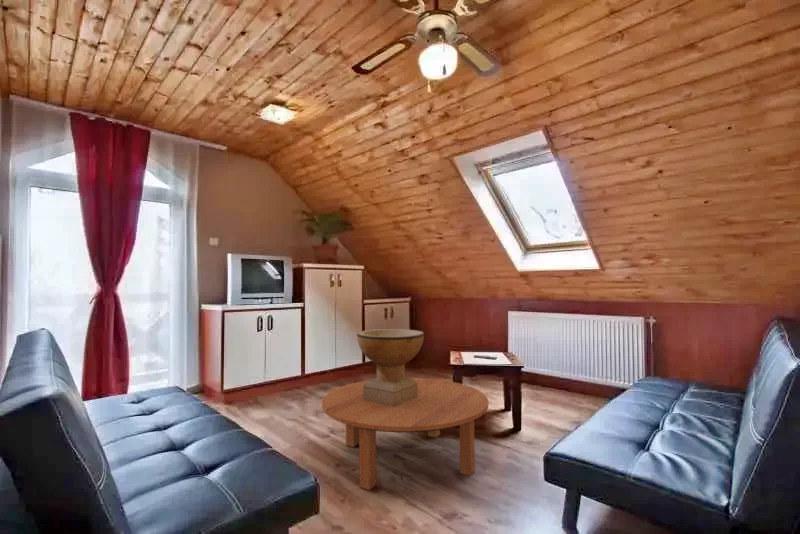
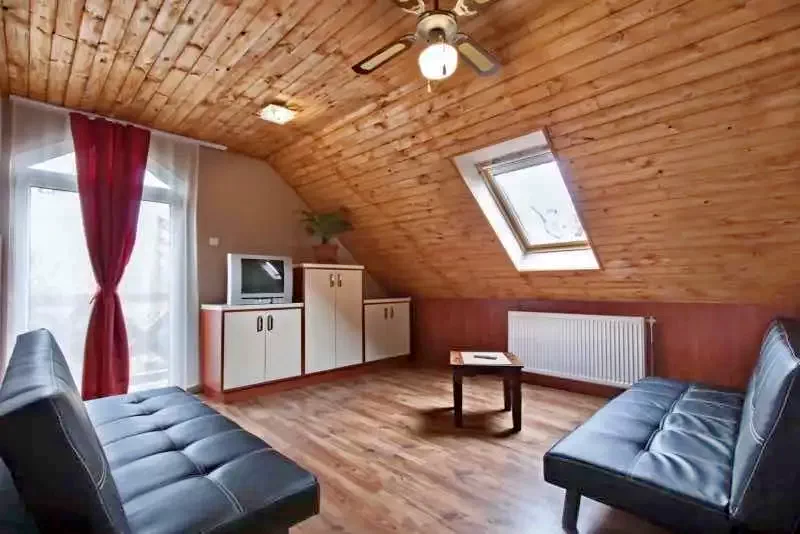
- decorative bowl [356,328,425,407]
- coffee table [321,377,489,491]
